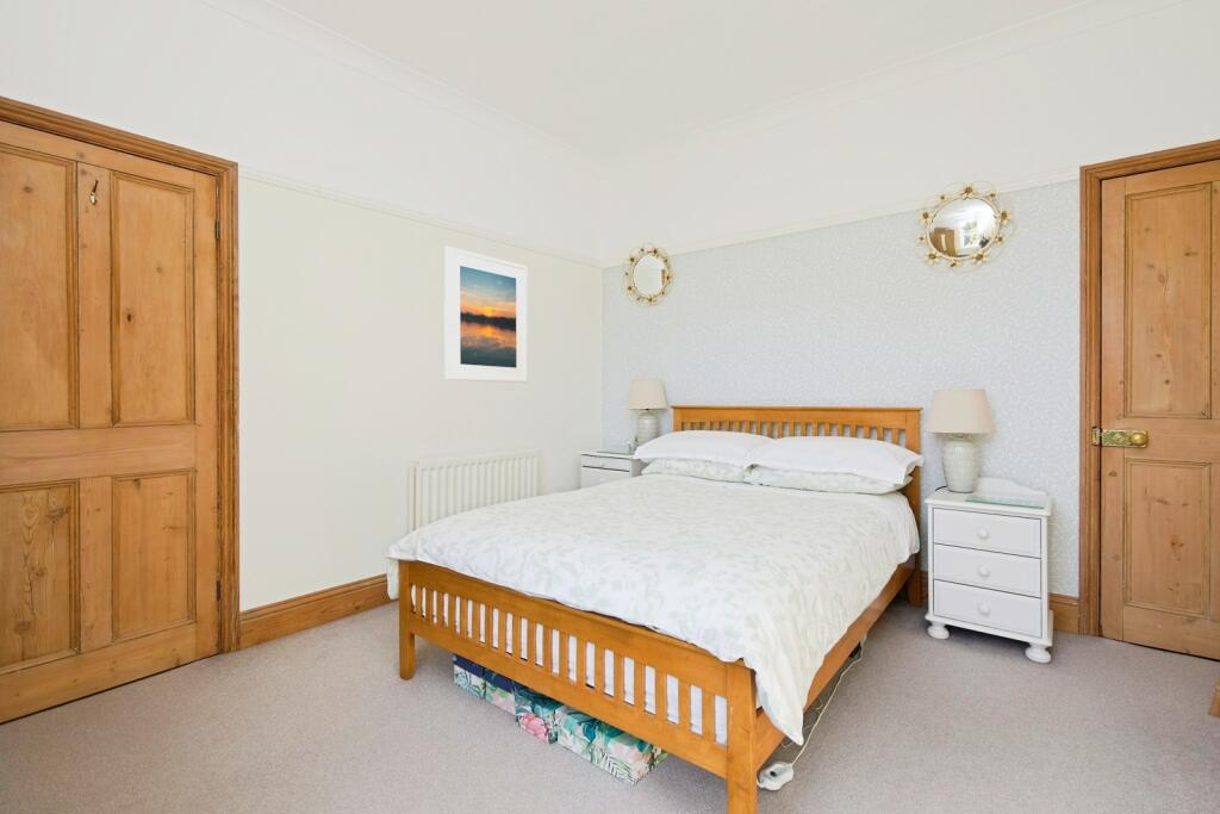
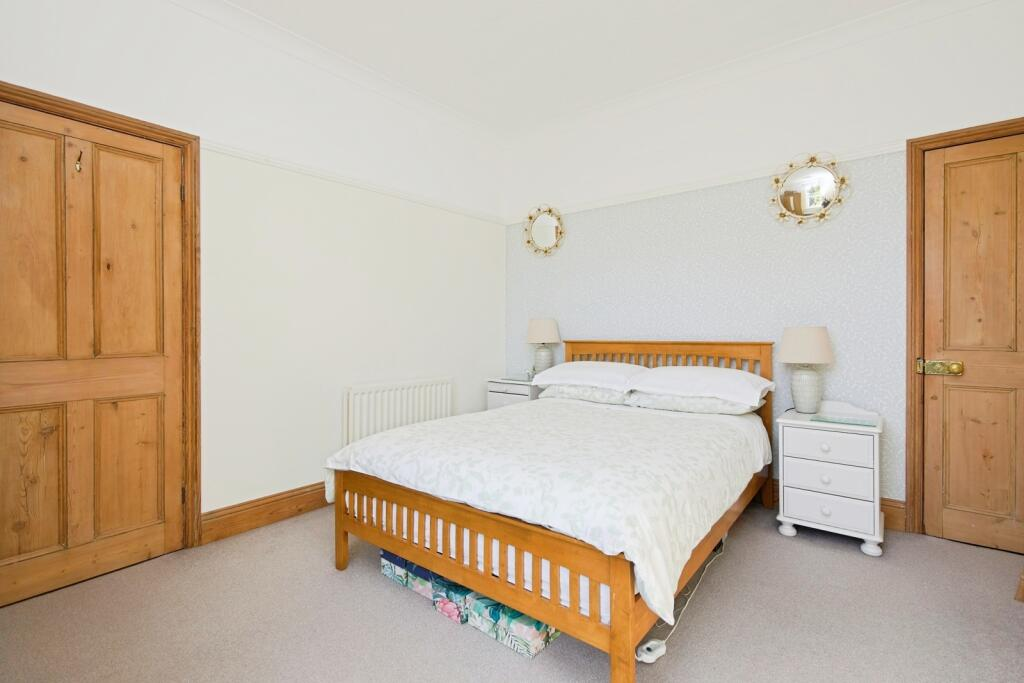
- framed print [443,246,529,384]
